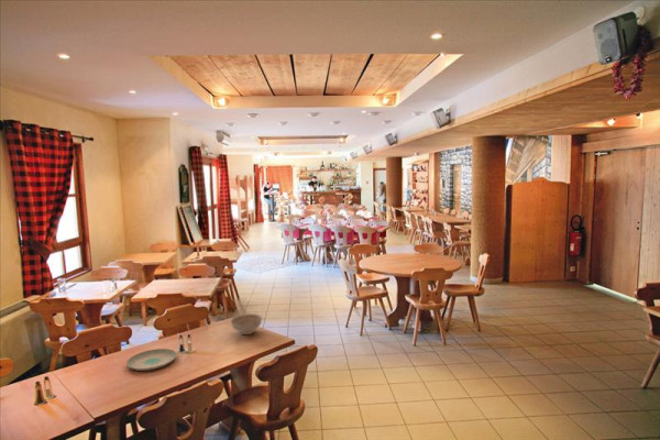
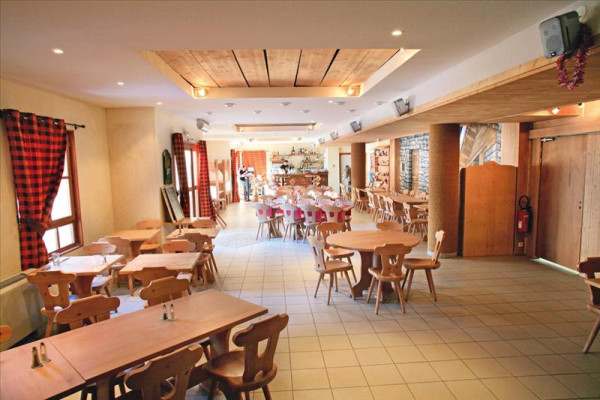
- decorative bowl [230,312,263,336]
- plate [125,348,177,372]
